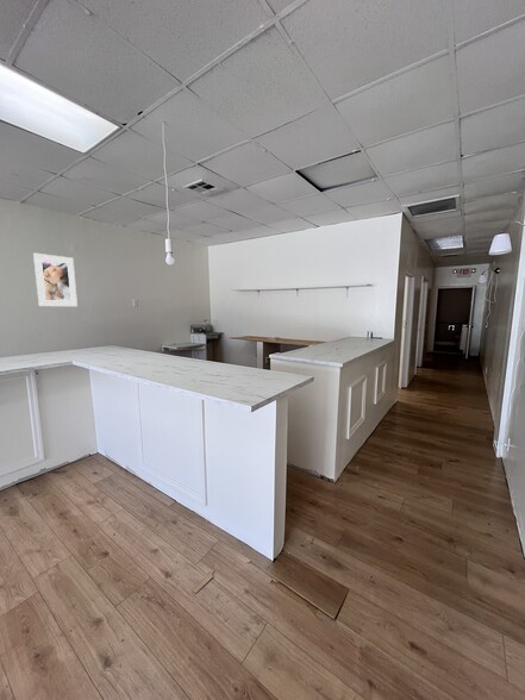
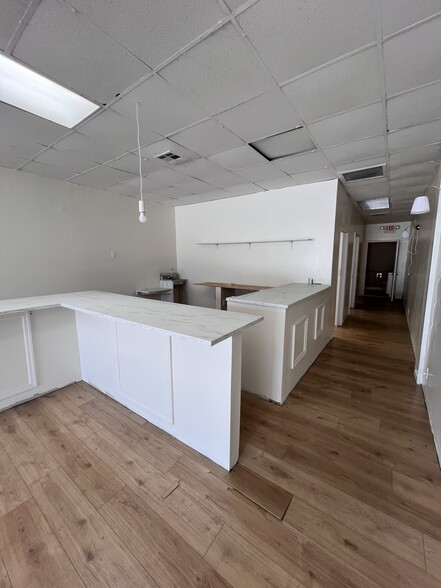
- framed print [32,252,79,307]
